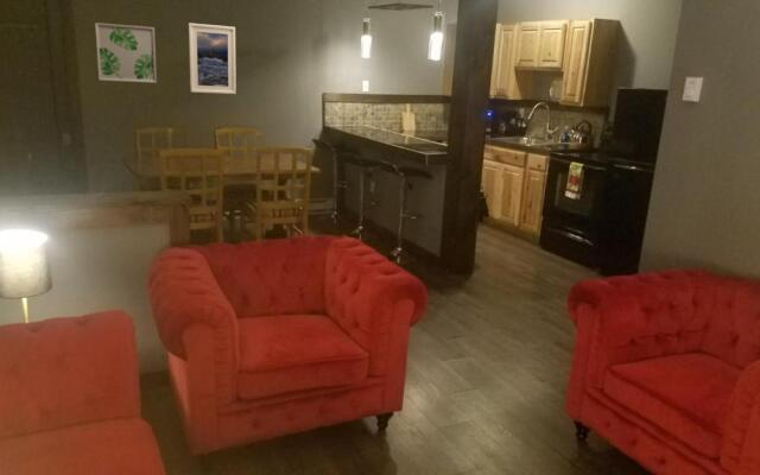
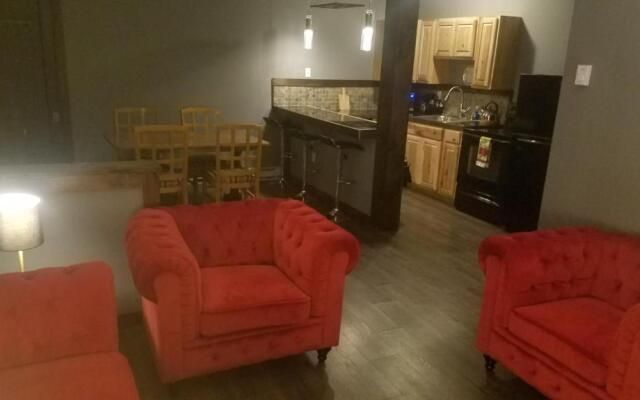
- wall art [94,21,158,84]
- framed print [188,23,238,95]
